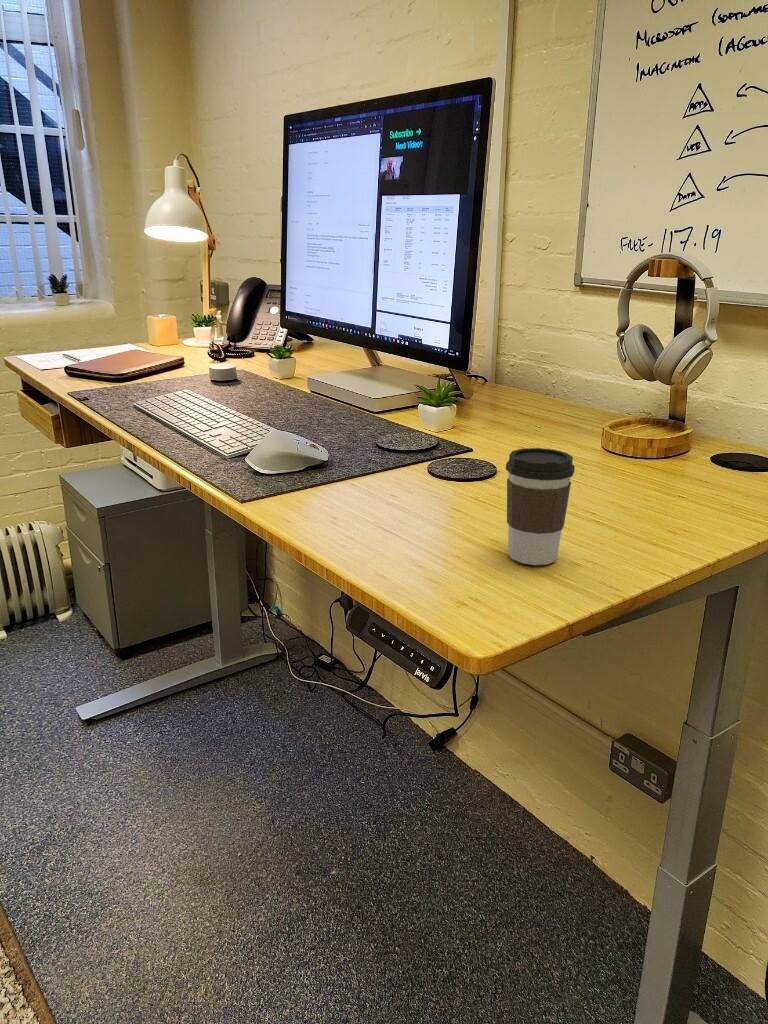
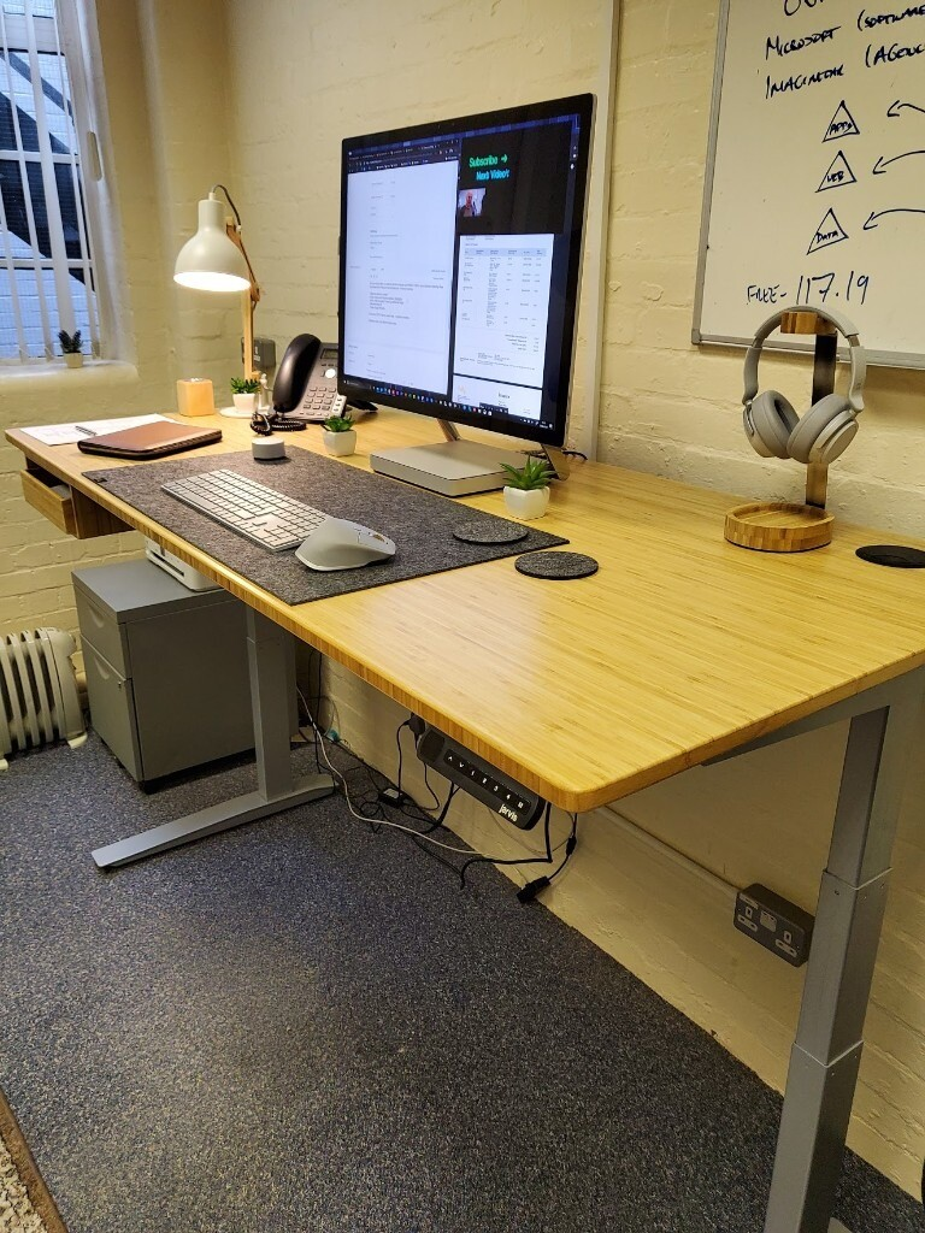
- coffee cup [505,447,576,566]
